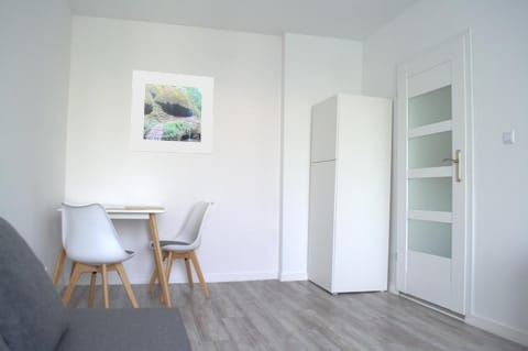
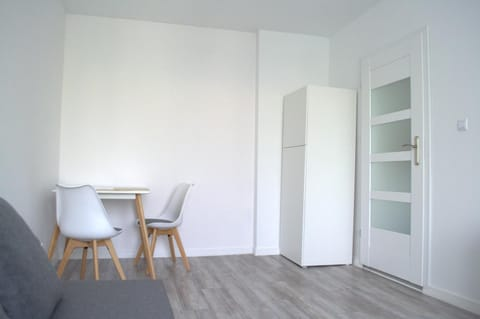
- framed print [130,69,215,155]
